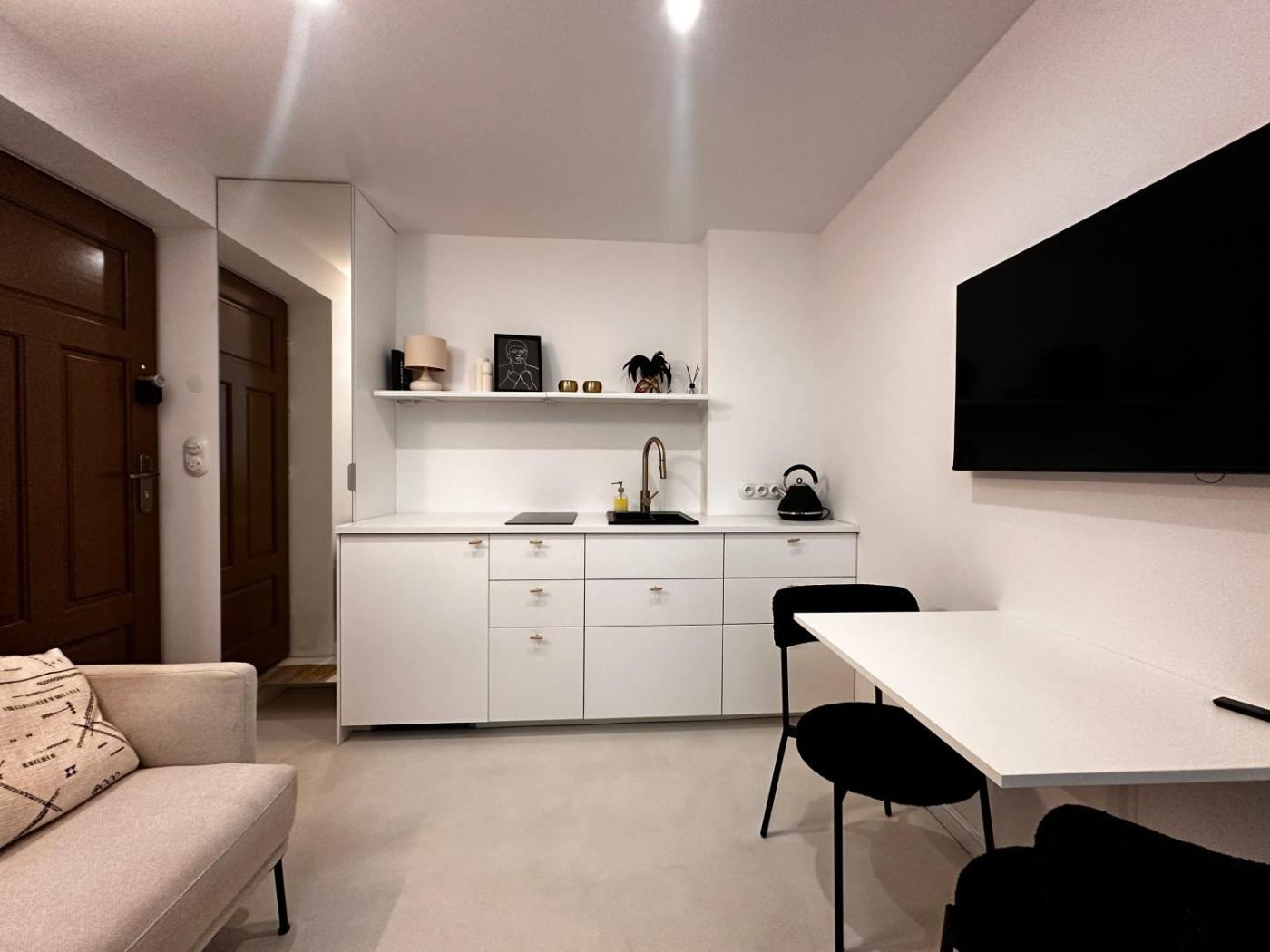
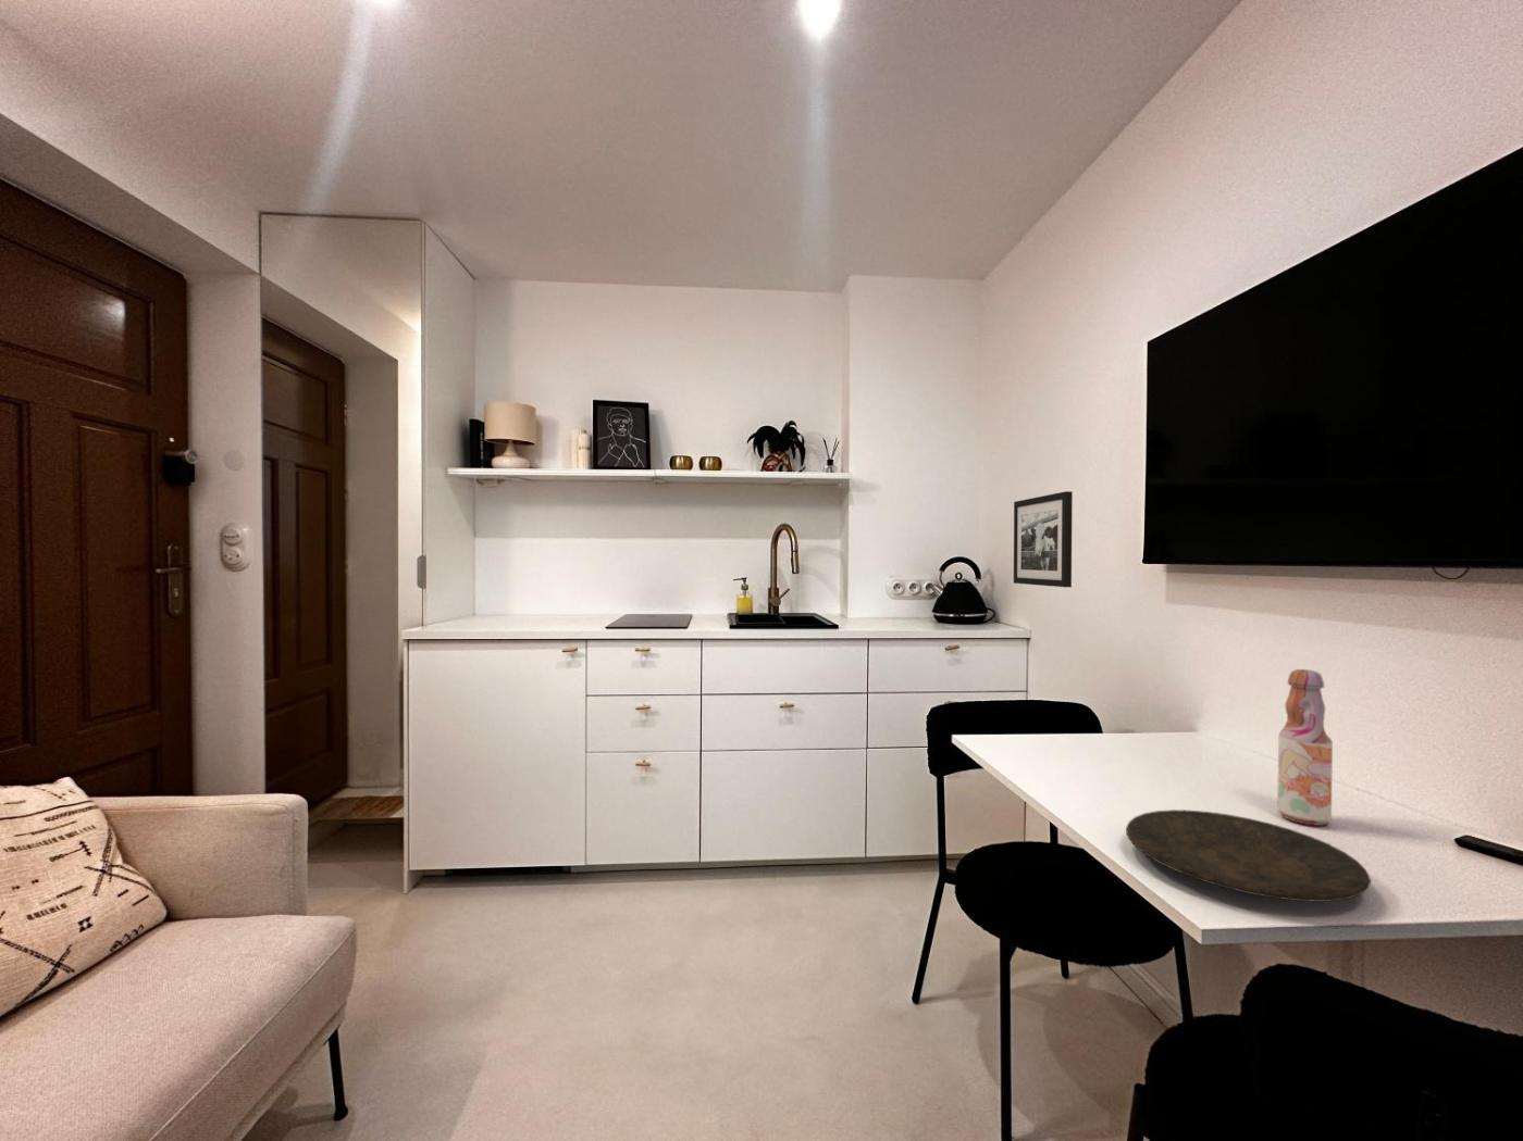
+ plate [1125,809,1372,902]
+ picture frame [1013,490,1073,588]
+ bottle [1276,669,1334,826]
